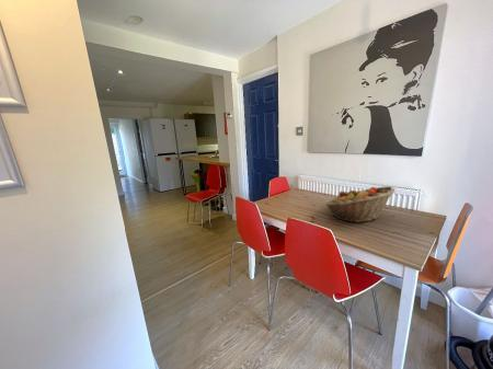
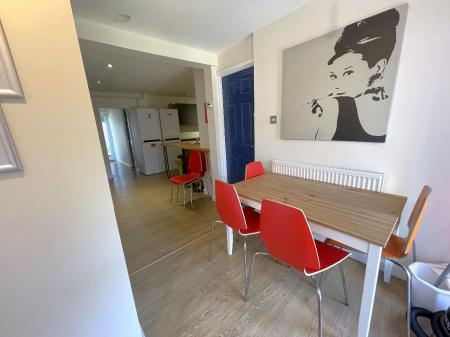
- fruit basket [324,185,397,223]
